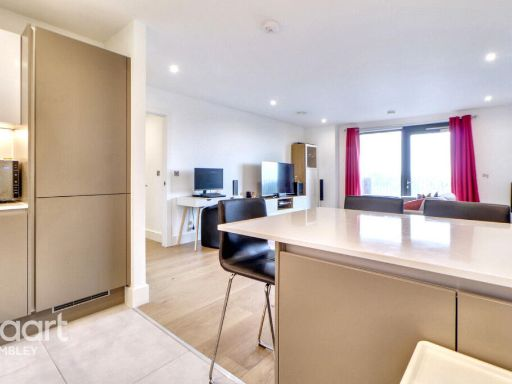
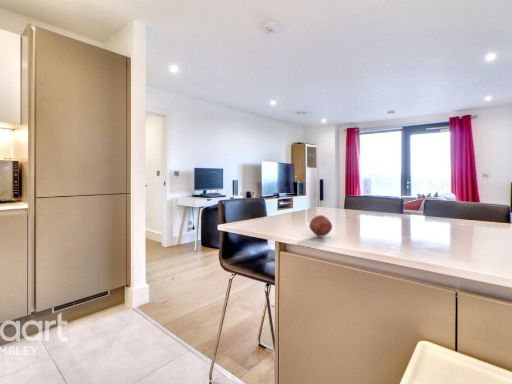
+ fruit [308,214,333,237]
